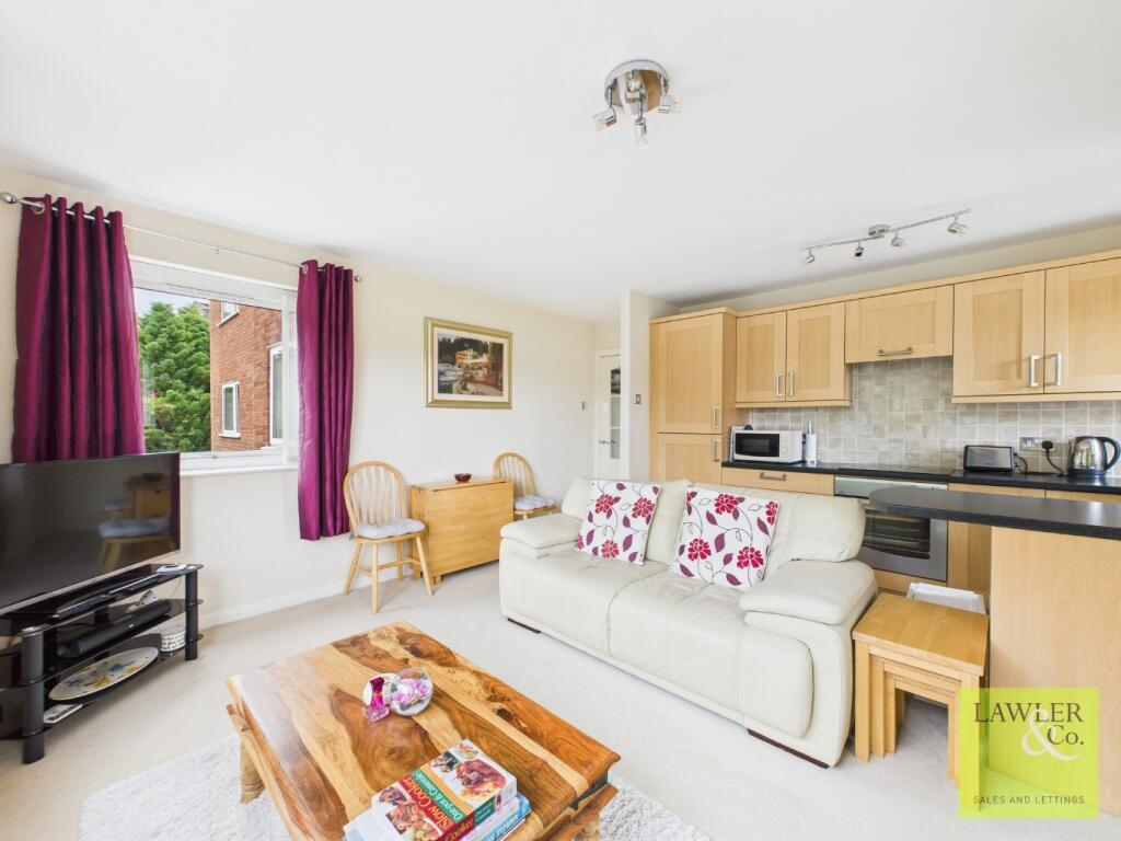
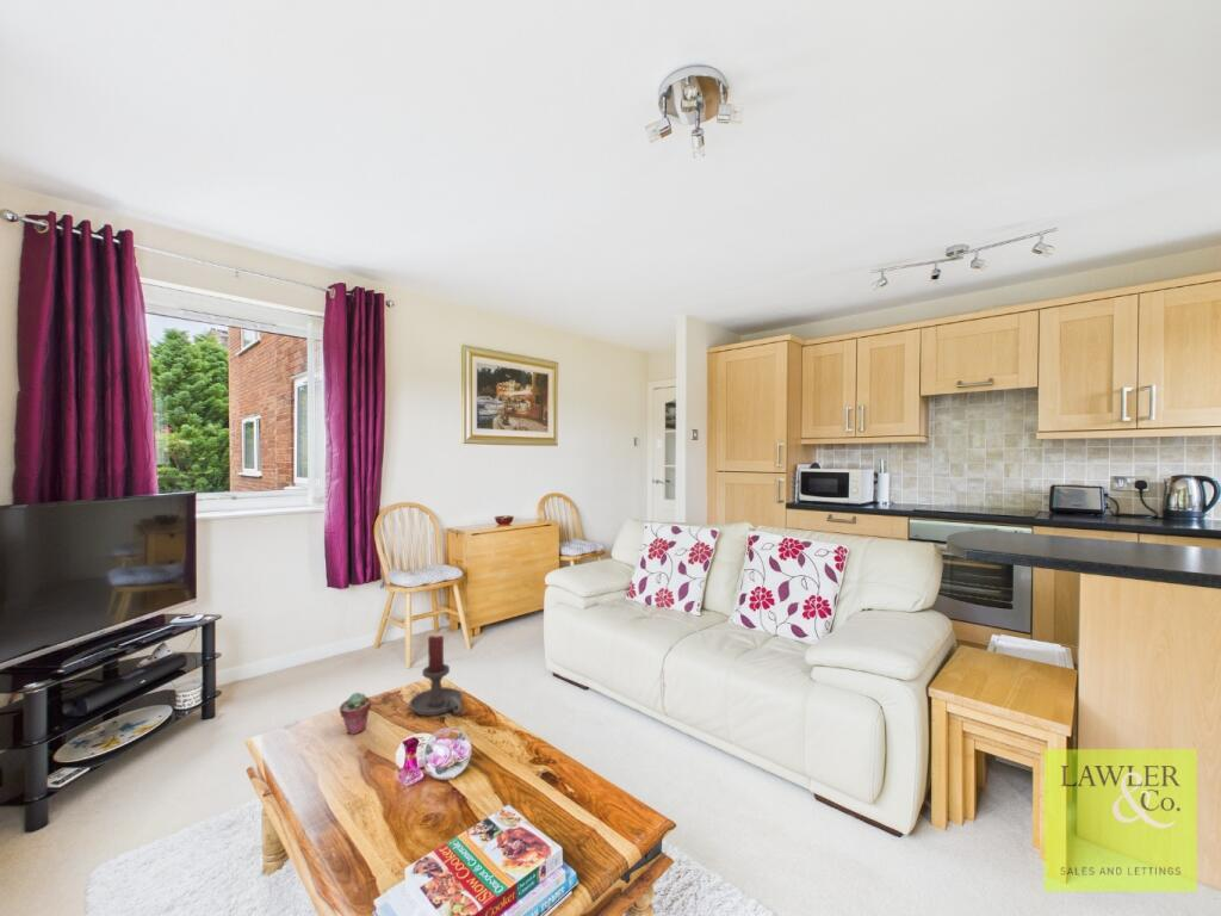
+ candle holder [408,635,464,717]
+ potted succulent [339,692,372,736]
